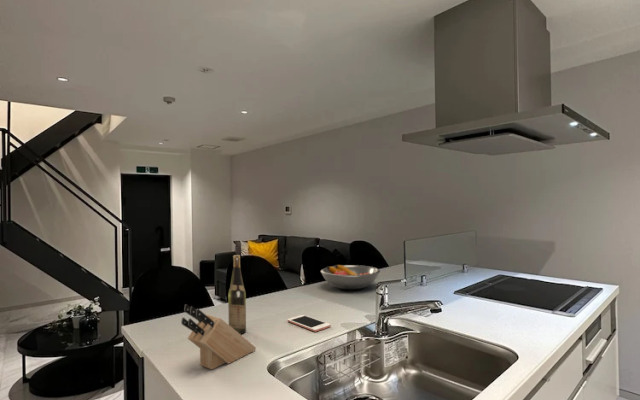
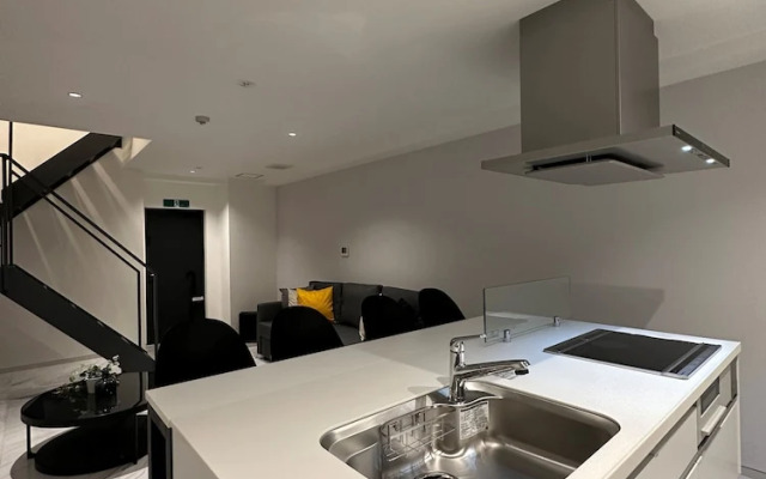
- cell phone [286,314,332,333]
- wine bottle [227,254,247,335]
- knife block [180,303,257,371]
- fruit bowl [320,264,381,290]
